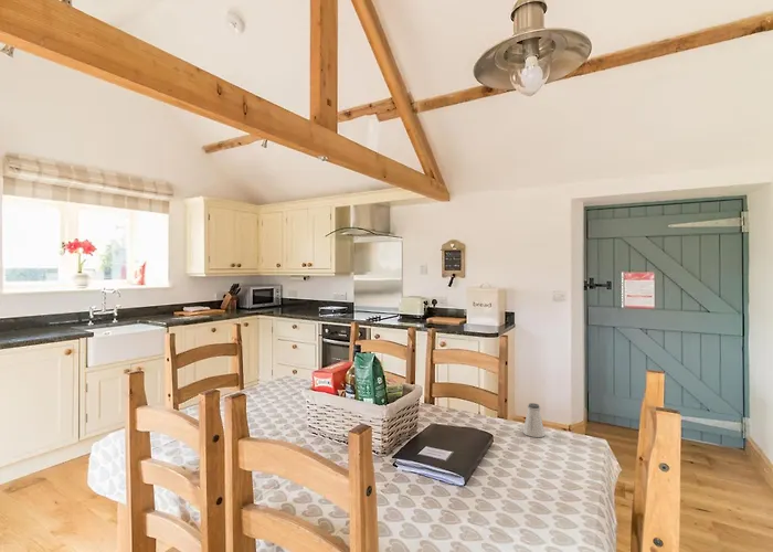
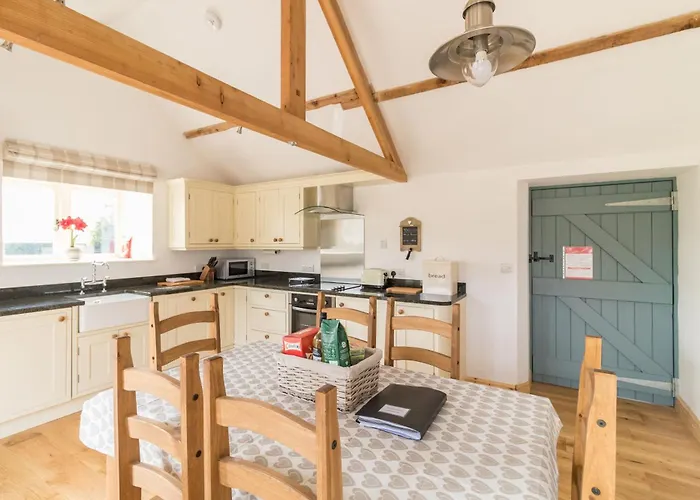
- saltshaker [522,402,546,438]
